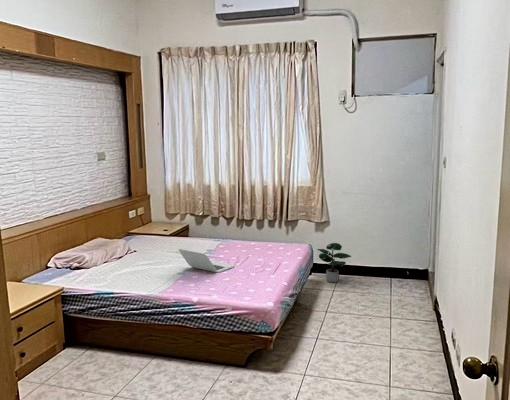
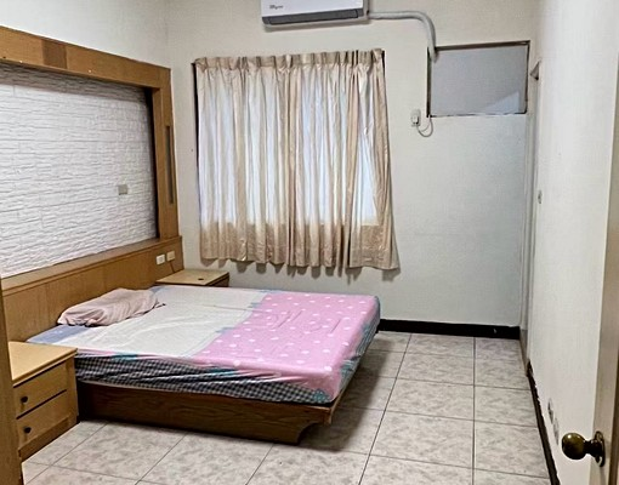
- potted plant [316,242,352,283]
- laptop [178,248,235,273]
